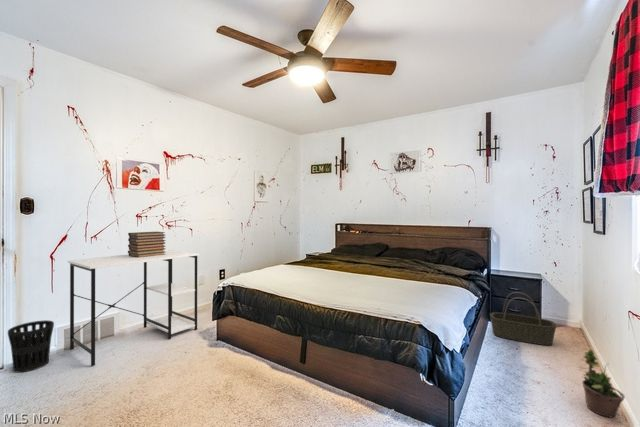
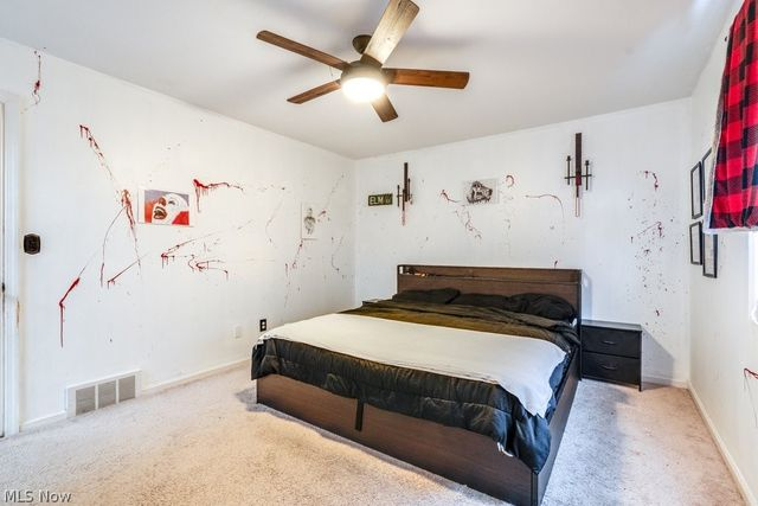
- potted plant [581,349,626,418]
- wastebasket [7,319,55,374]
- book stack [127,231,167,258]
- desk [67,249,200,367]
- basket [489,291,557,346]
